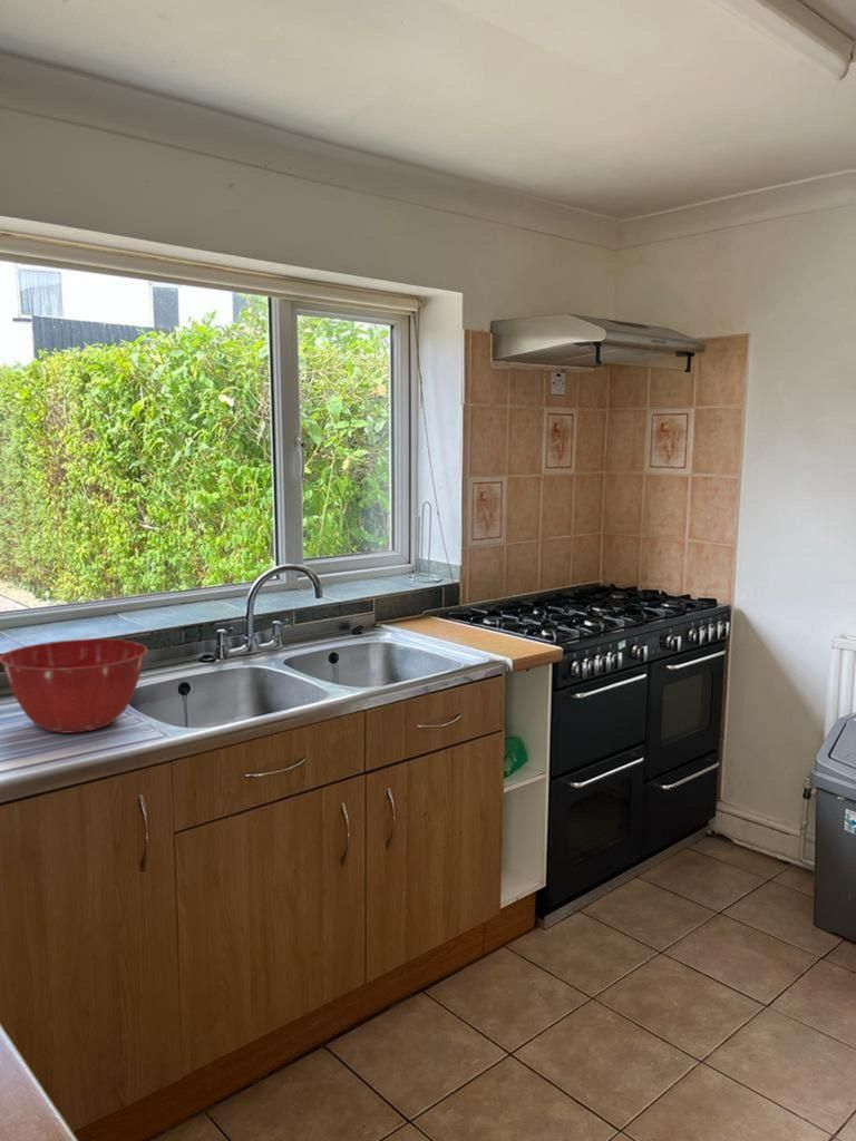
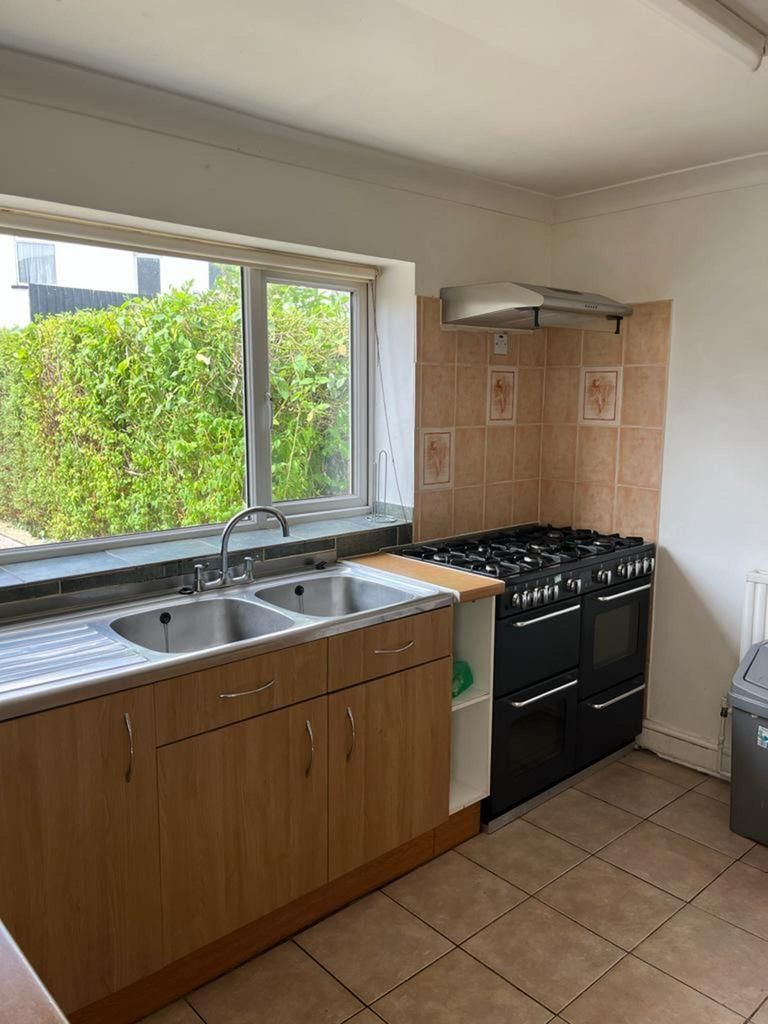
- mixing bowl [0,637,148,734]
